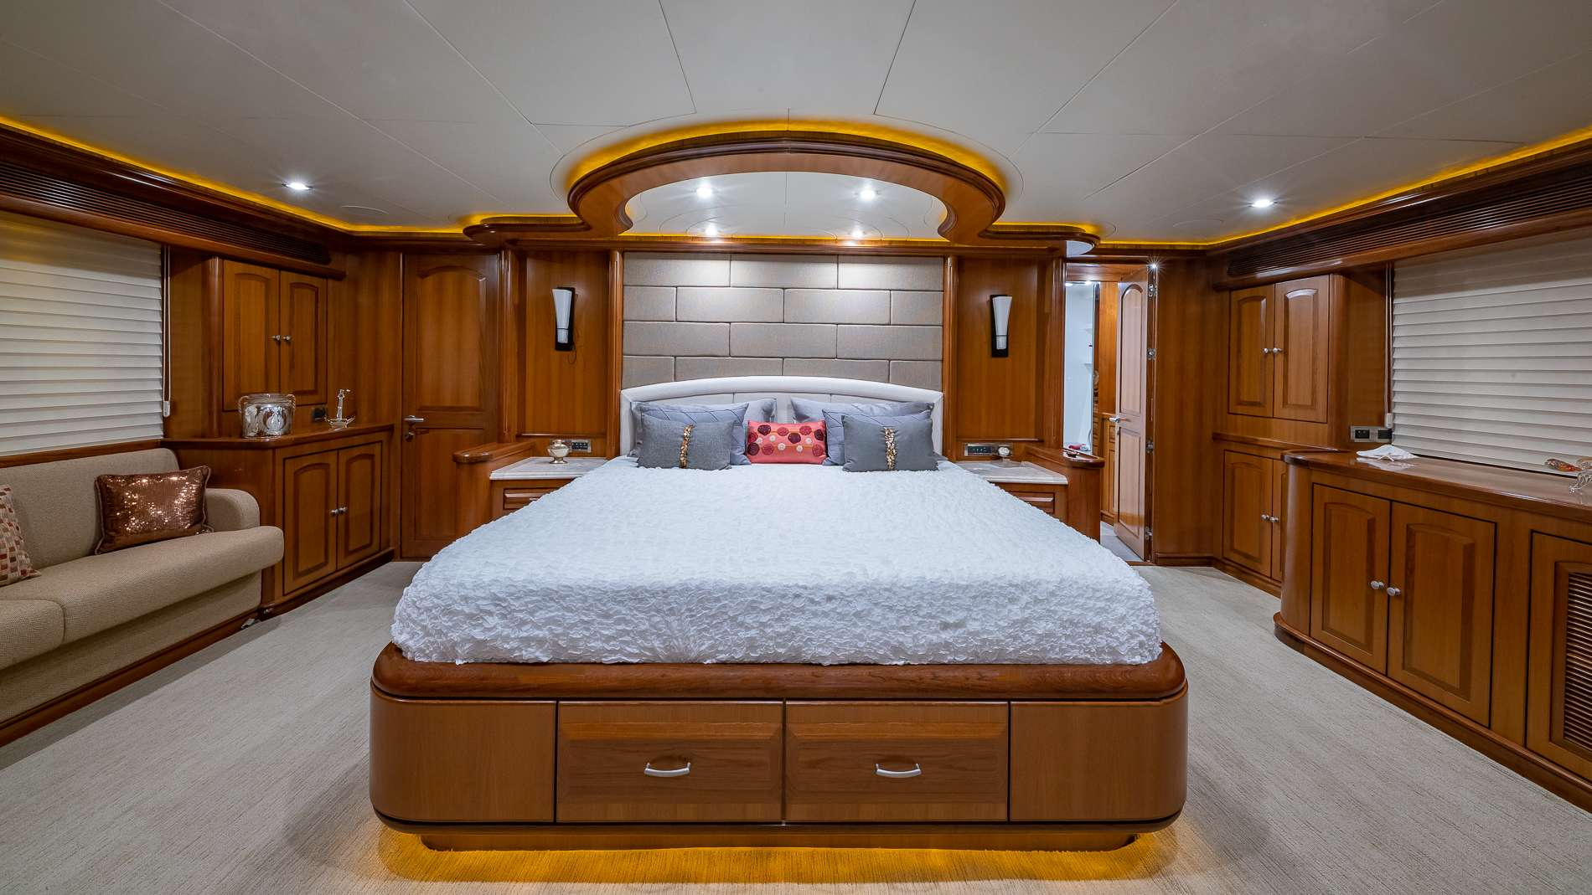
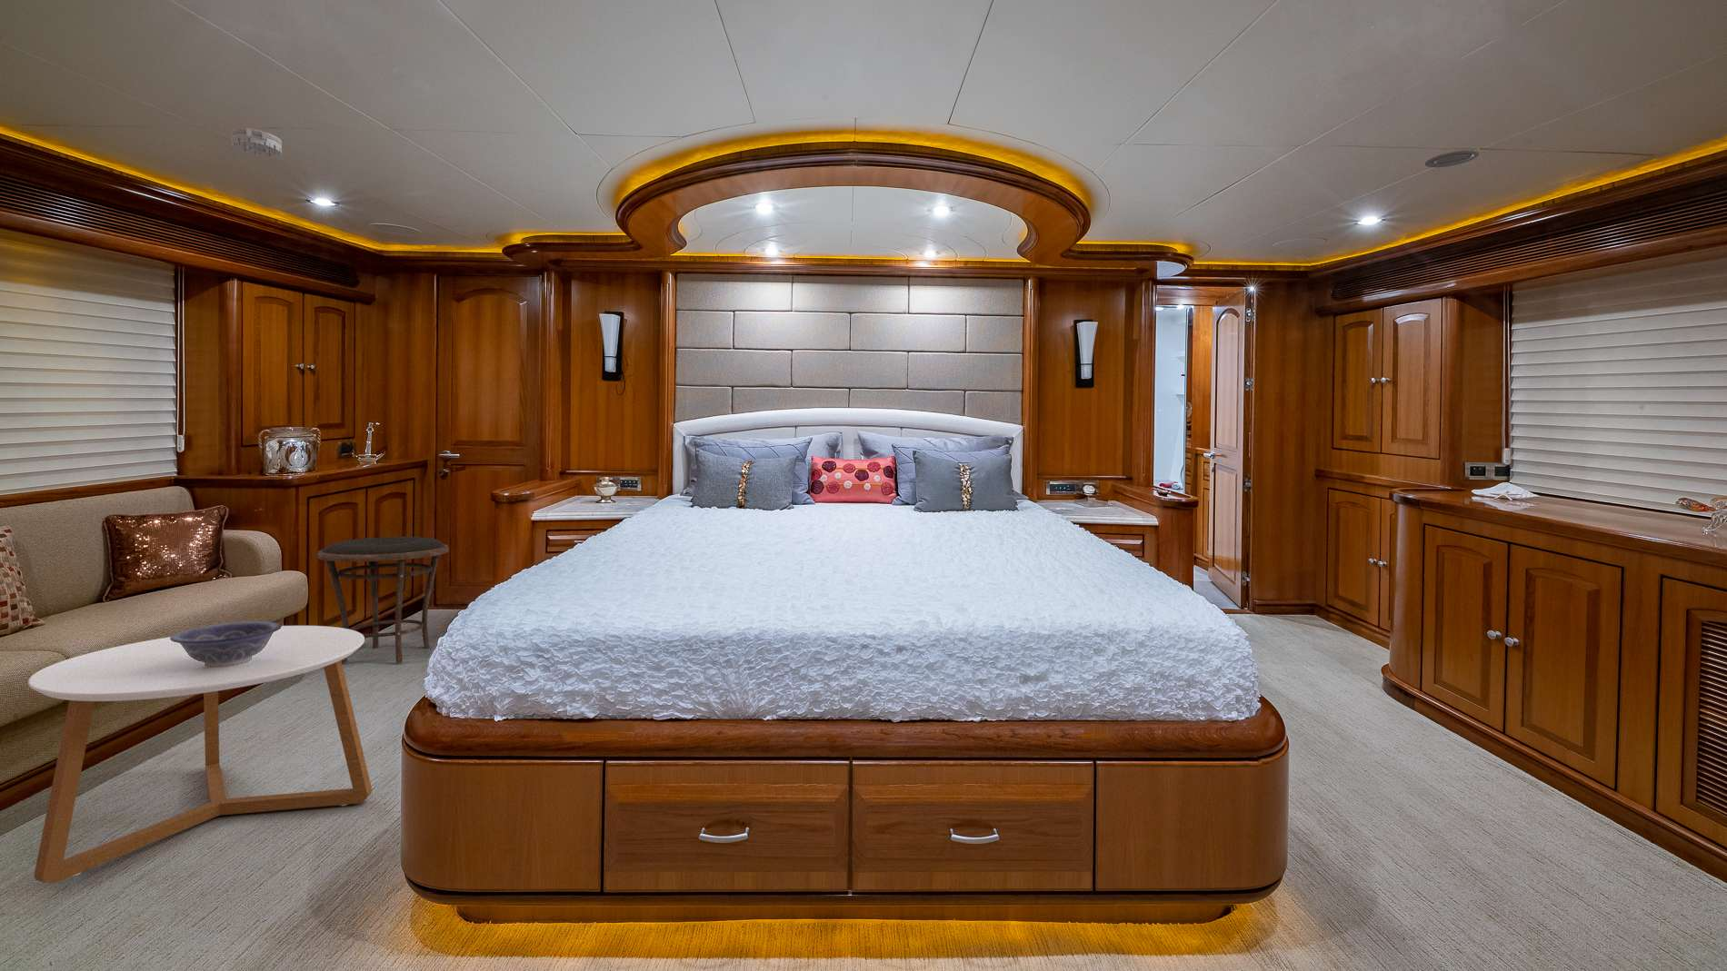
+ decorative bowl [170,620,282,667]
+ recessed light [1425,149,1480,168]
+ smoke detector [231,127,282,158]
+ coffee table [27,625,372,884]
+ side table [317,536,450,664]
